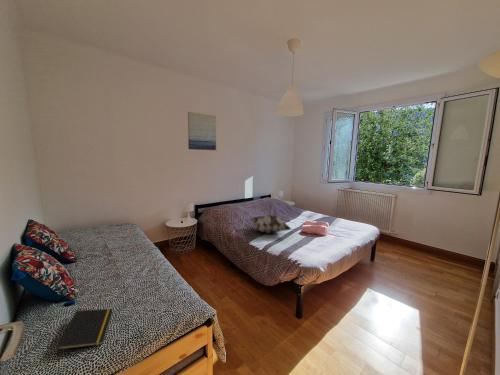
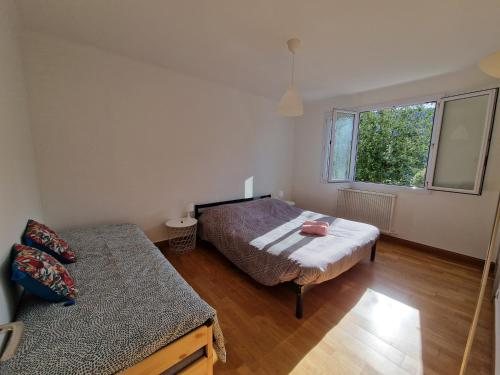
- decorative pillow [249,213,292,234]
- wall art [187,111,217,151]
- notepad [55,308,114,359]
